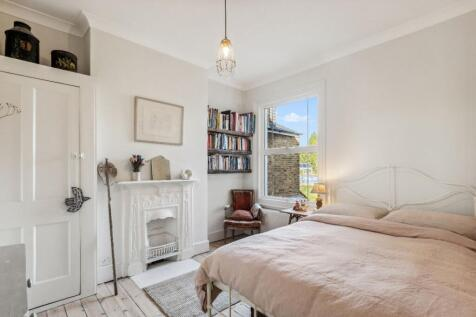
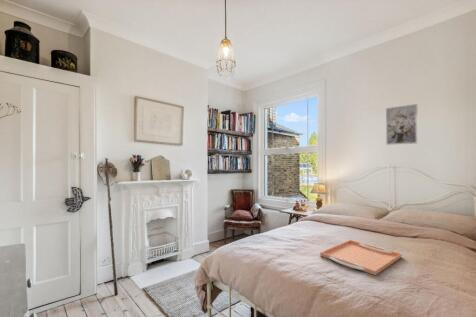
+ serving tray [319,239,403,276]
+ wall art [385,103,419,146]
